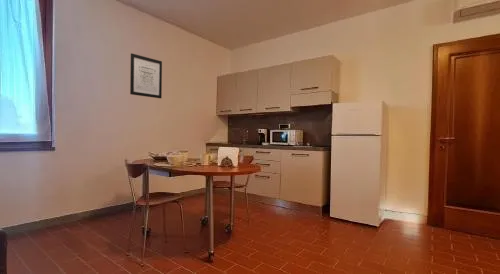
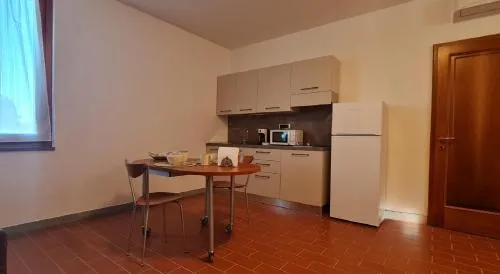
- wall art [129,52,163,99]
